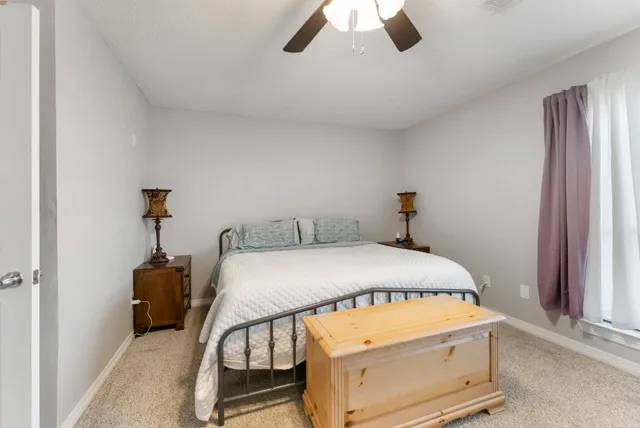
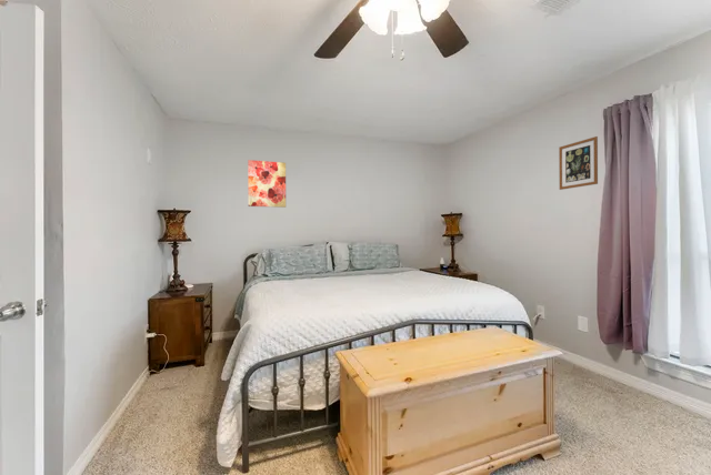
+ wall art [558,135,599,191]
+ wall art [247,159,287,209]
